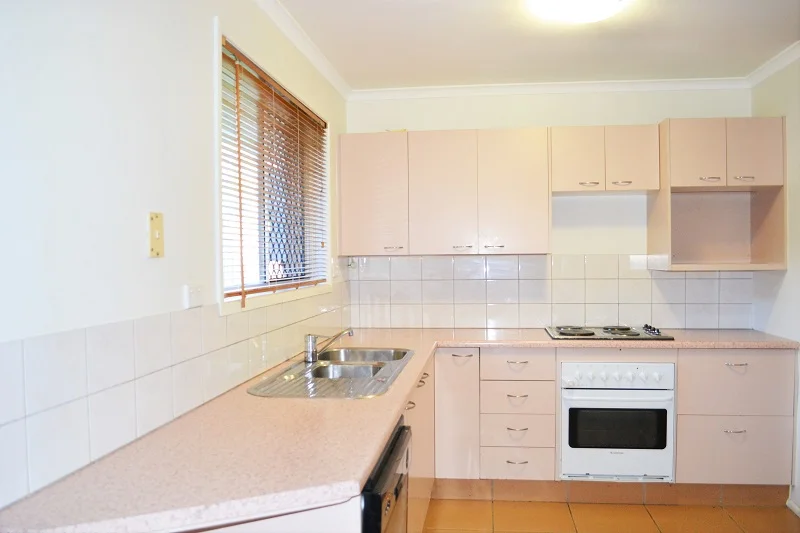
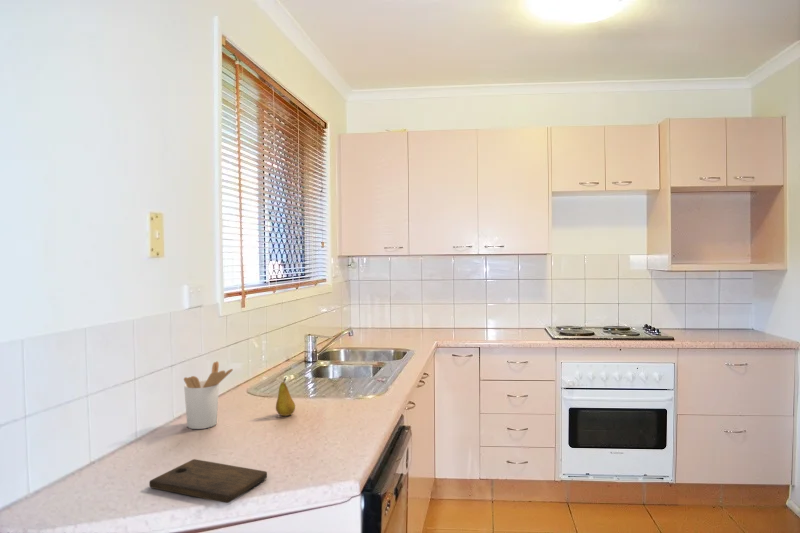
+ cutting board [148,458,268,504]
+ fruit [275,376,296,417]
+ utensil holder [183,360,234,430]
